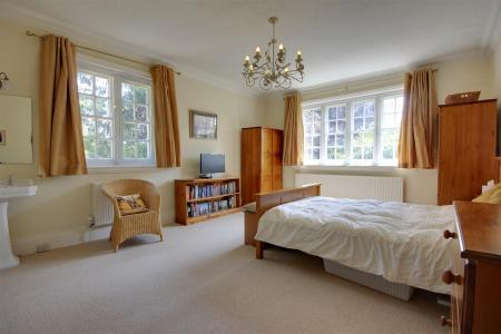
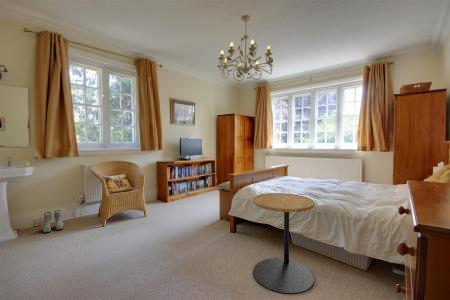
+ side table [252,192,315,295]
+ boots [42,209,64,233]
